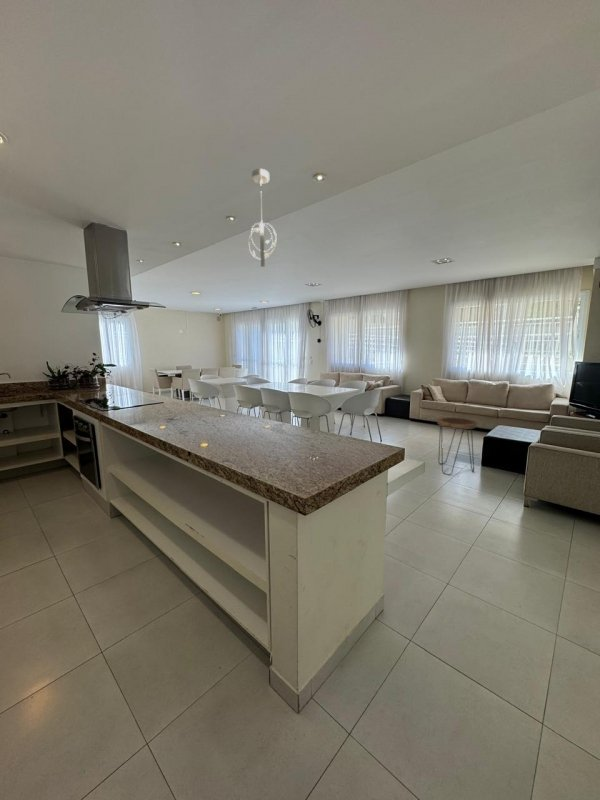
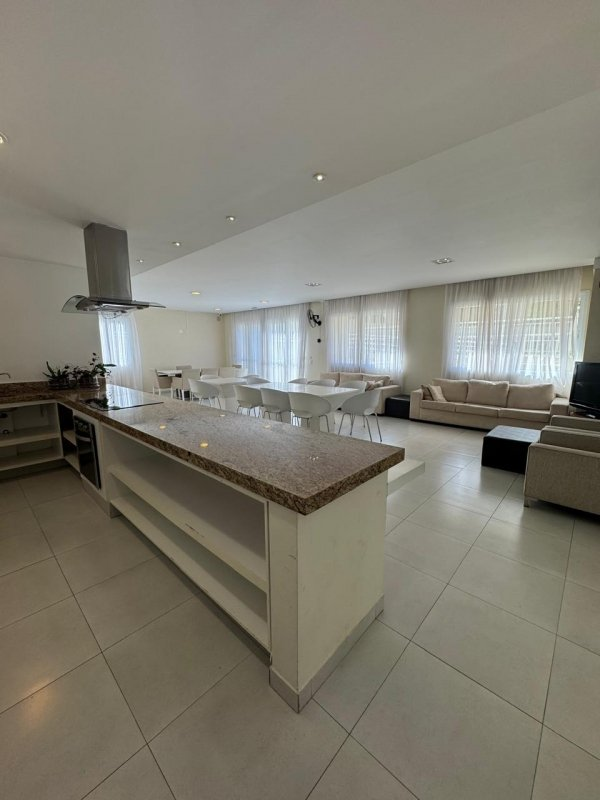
- side table [436,416,478,476]
- pendant light [248,168,277,268]
